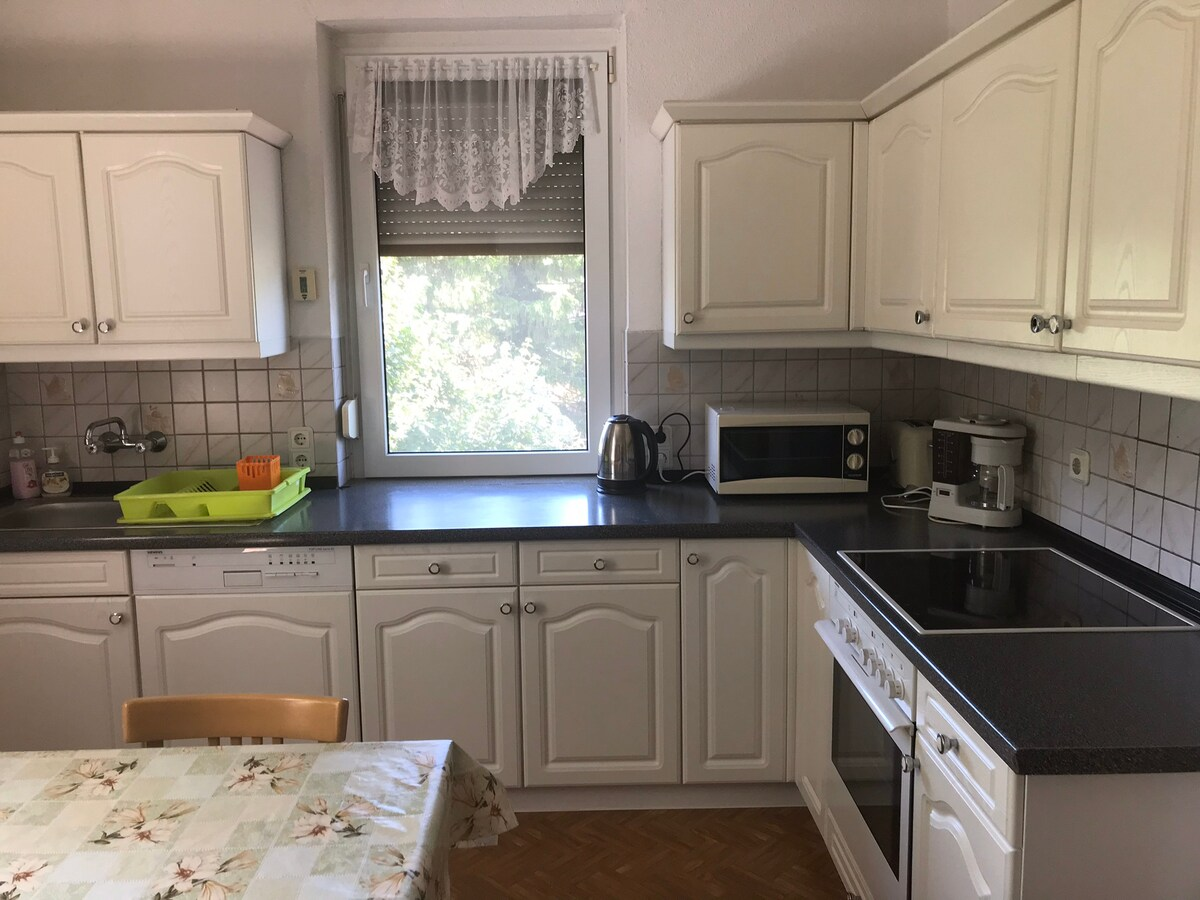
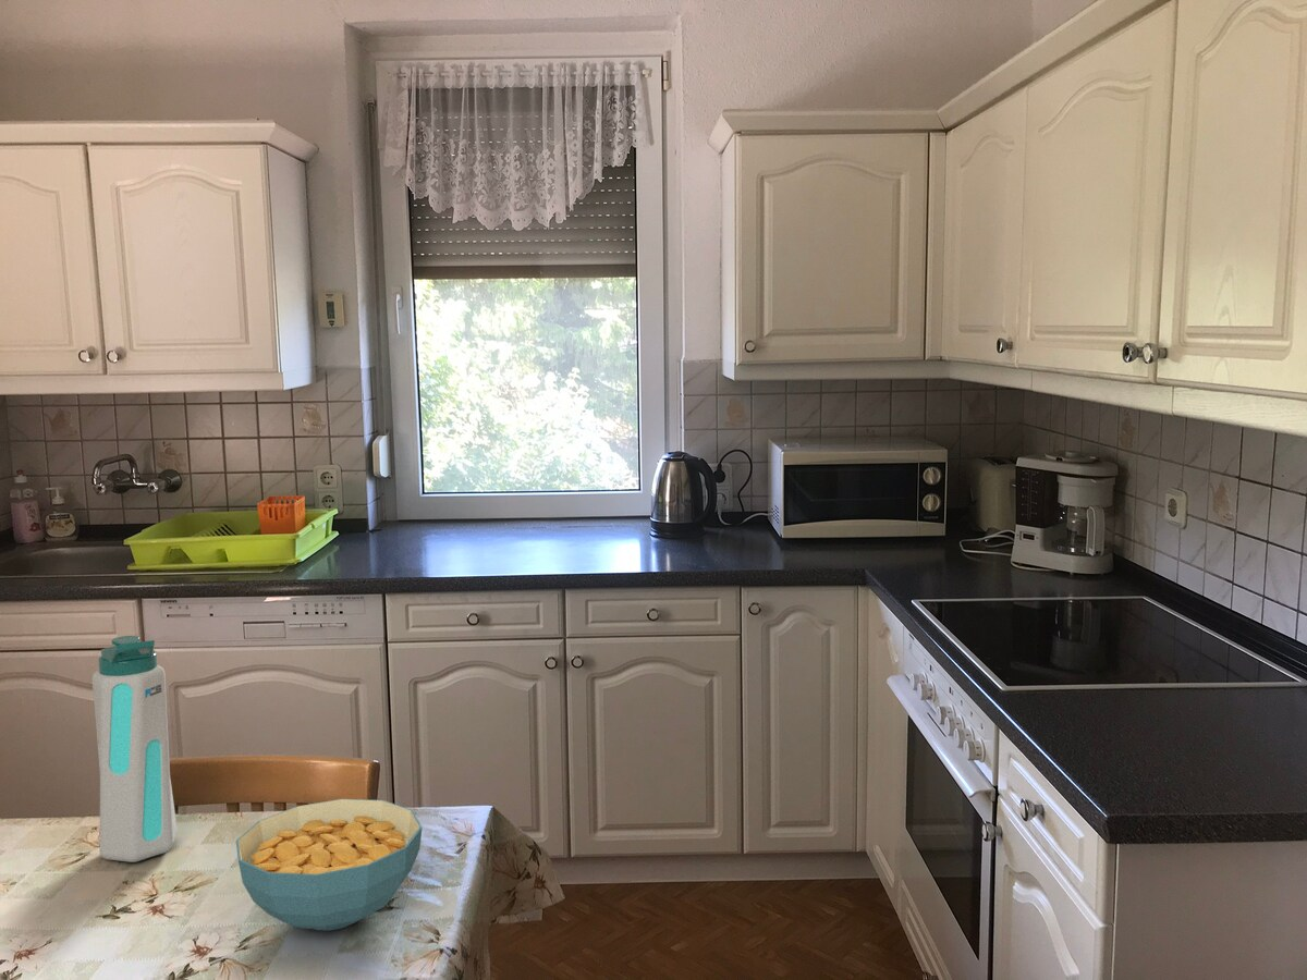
+ cereal bowl [235,798,423,932]
+ water bottle [91,635,179,863]
